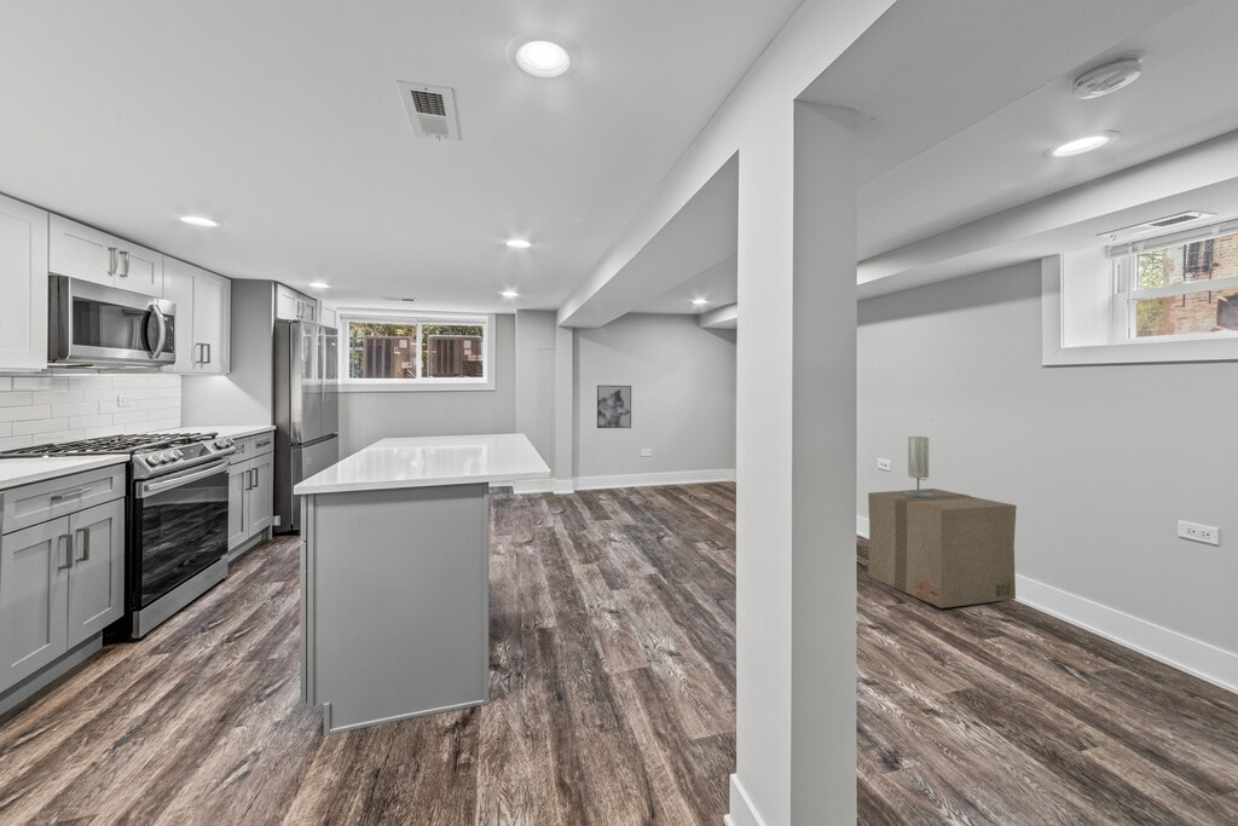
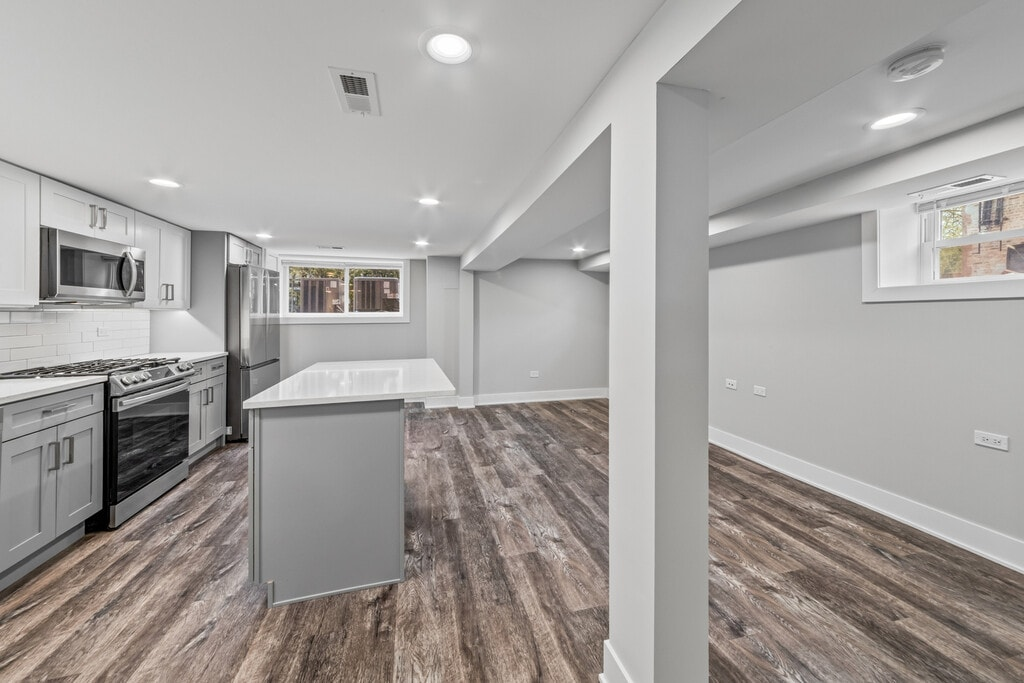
- cardboard box [867,487,1018,610]
- table lamp [903,435,935,498]
- wall art [596,385,632,429]
